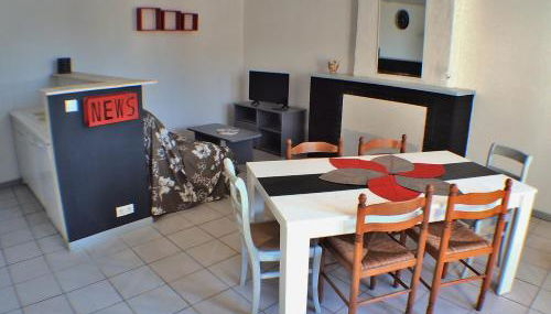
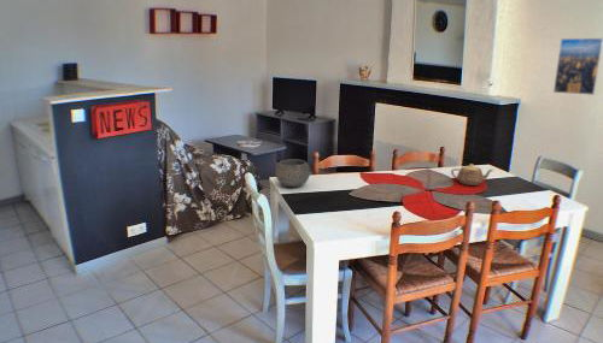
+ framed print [552,37,603,96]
+ bowl [274,158,311,188]
+ teapot [450,162,494,187]
